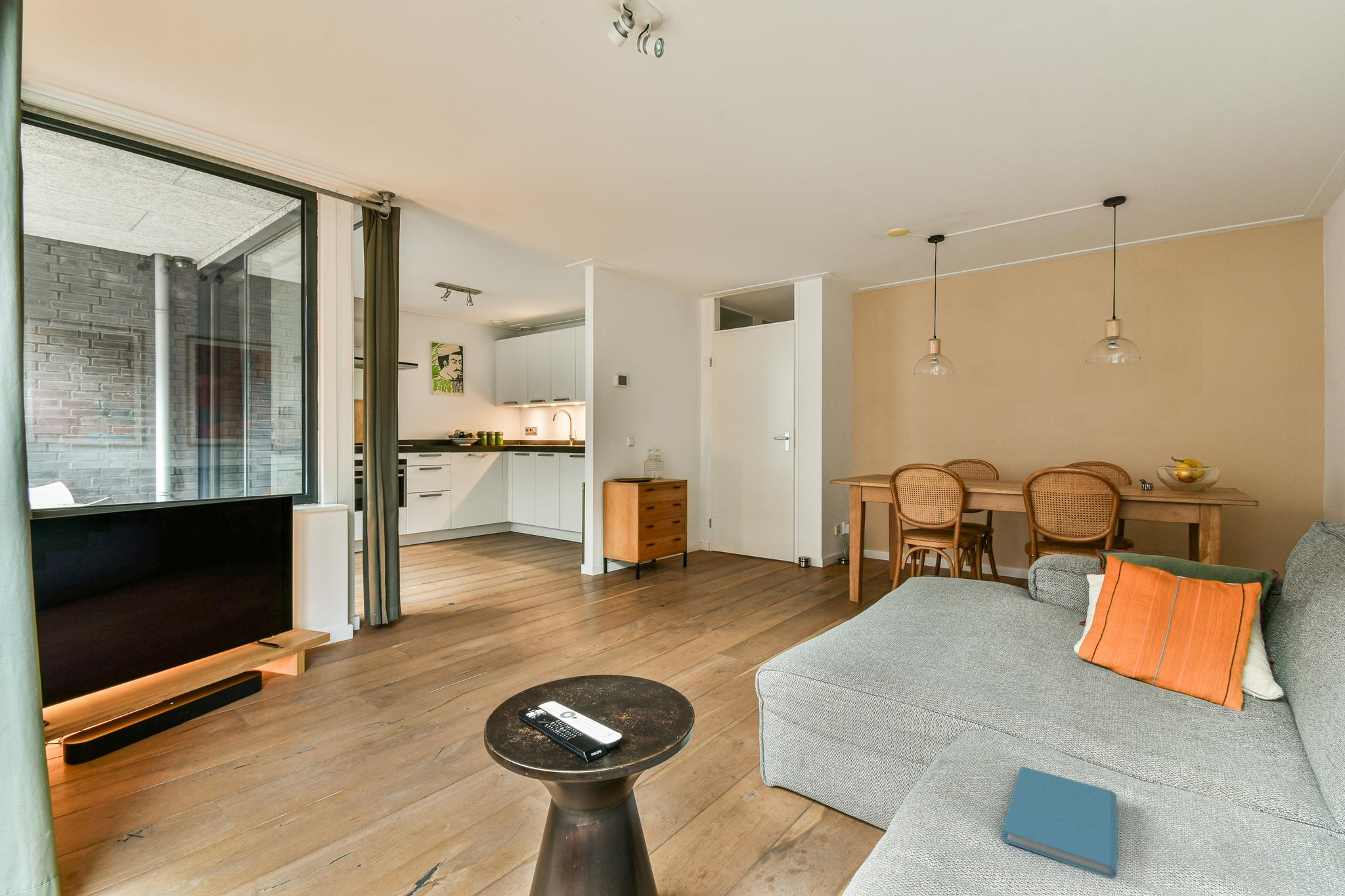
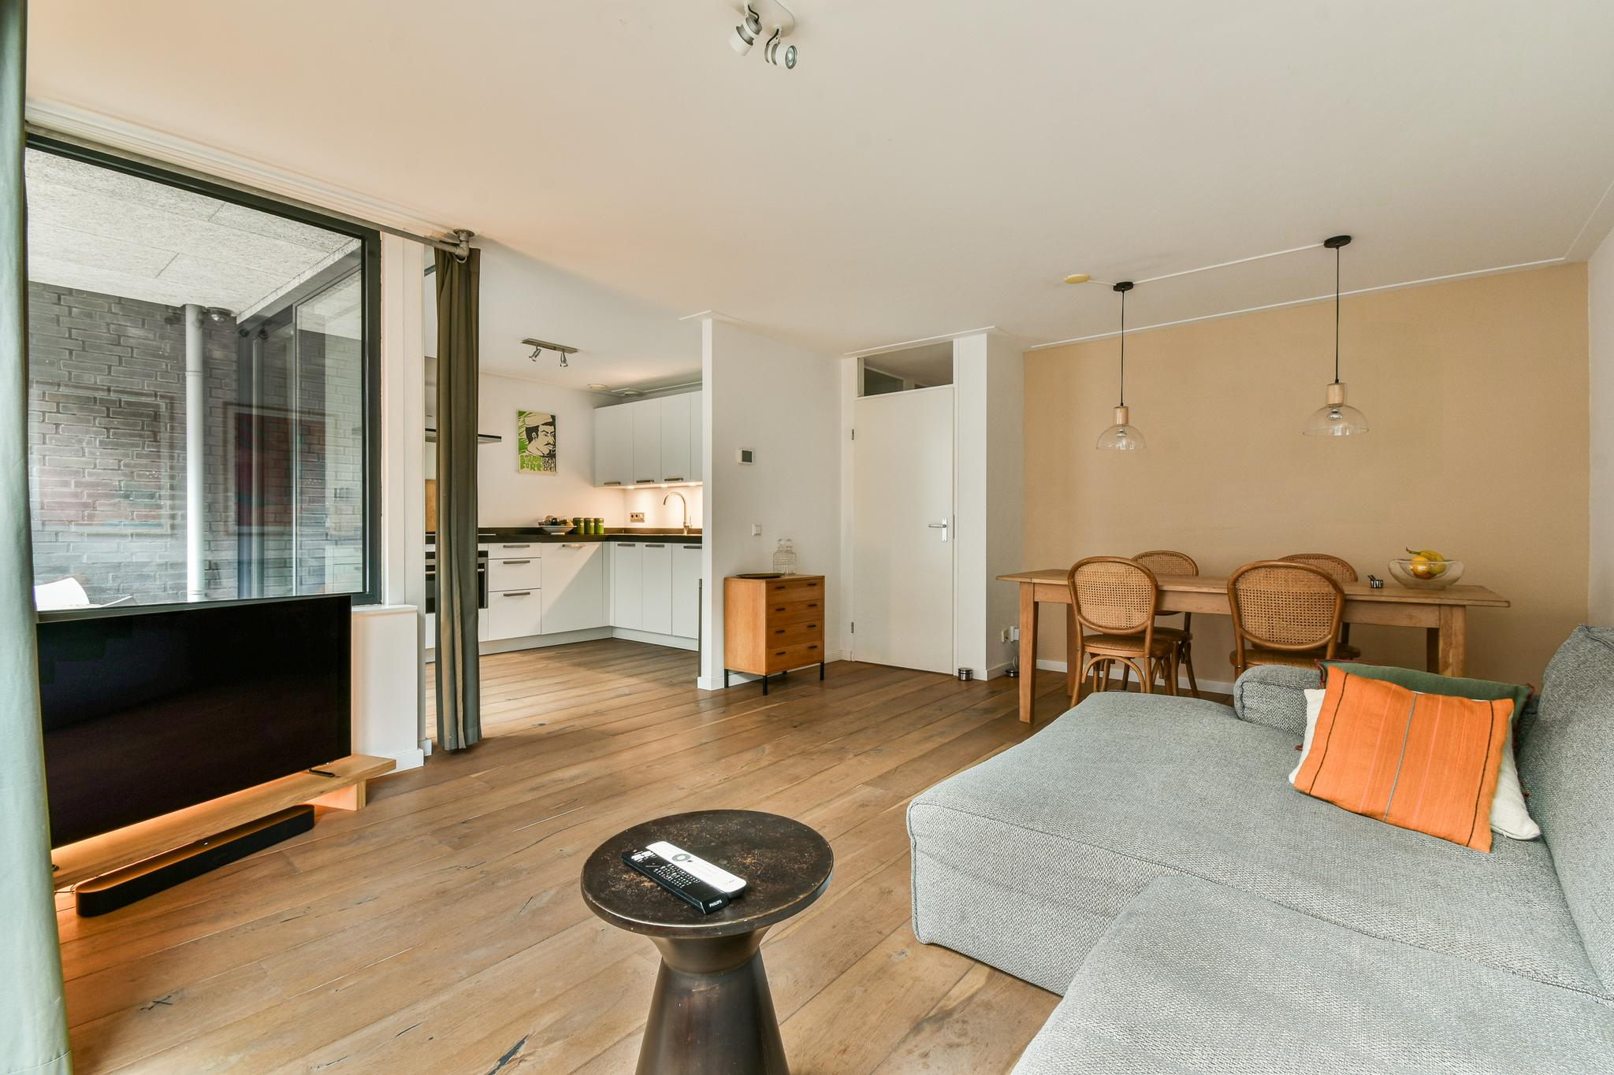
- book [1002,766,1118,880]
